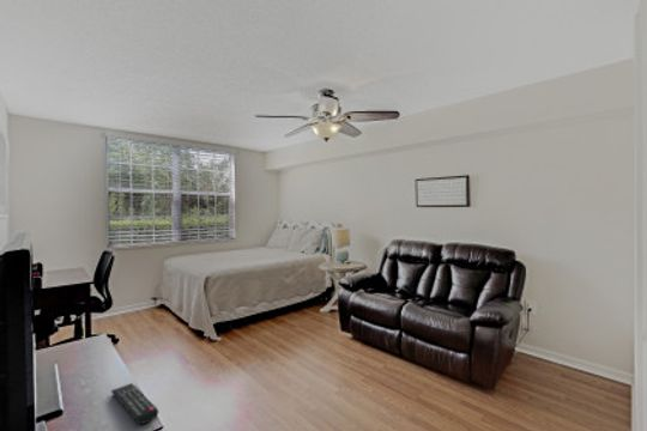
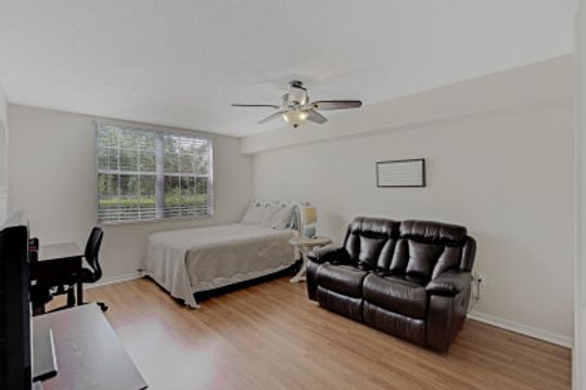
- remote control [110,382,159,425]
